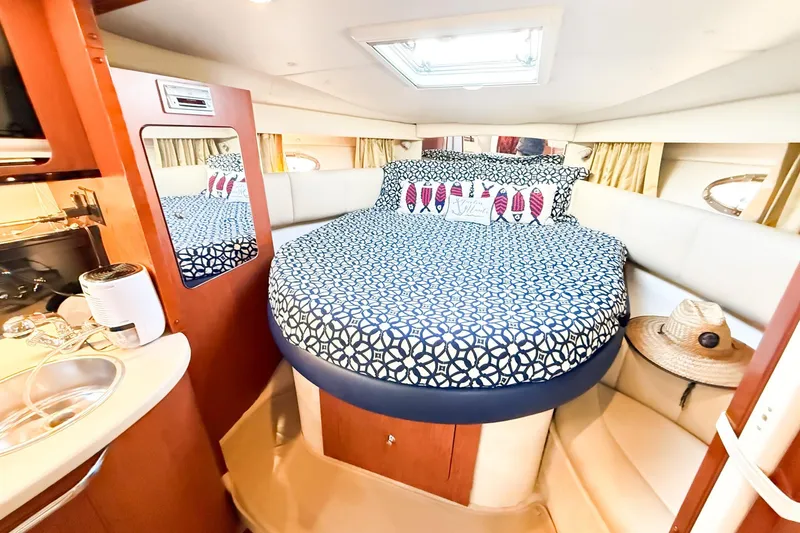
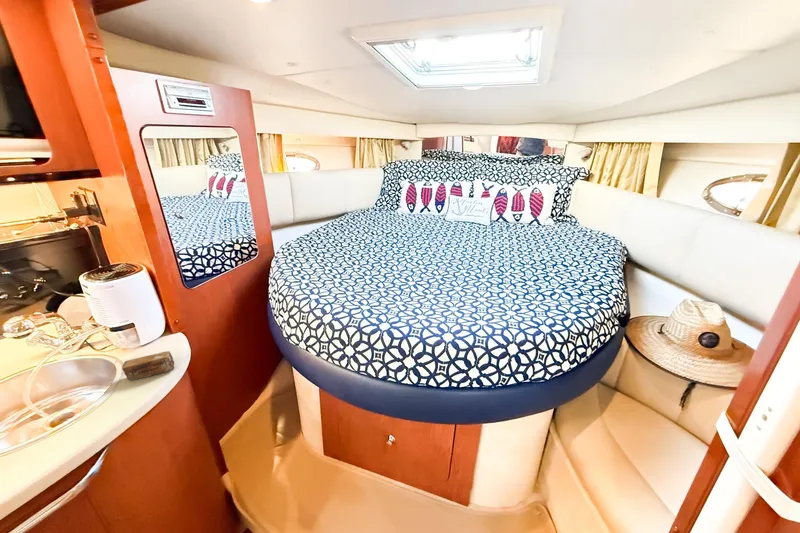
+ soap bar [121,350,175,381]
